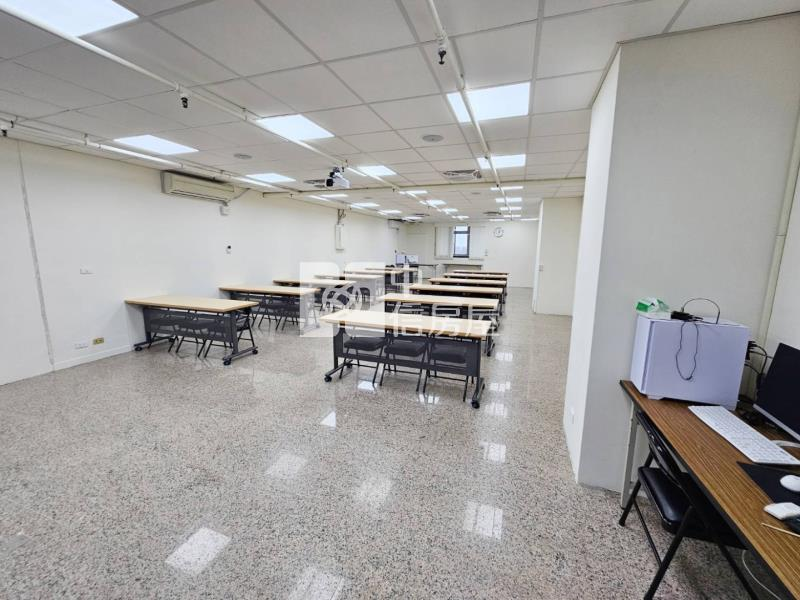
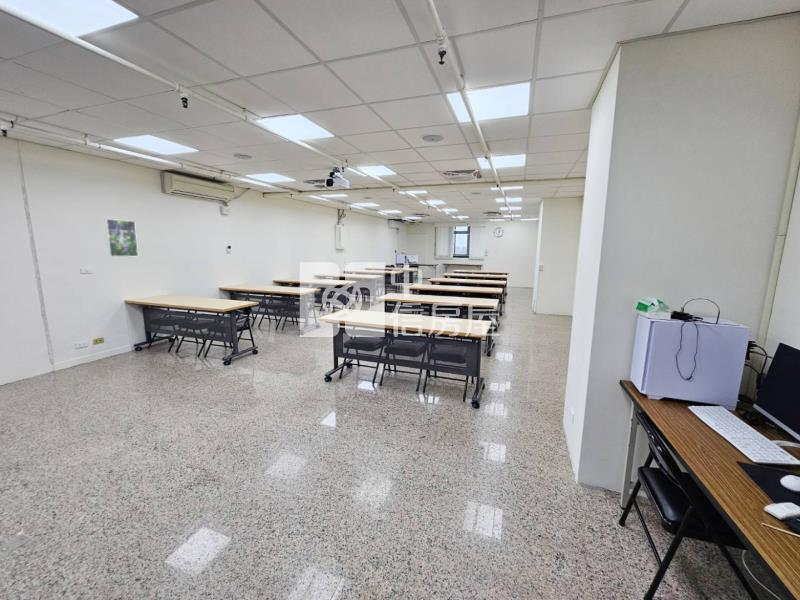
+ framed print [104,218,139,258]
